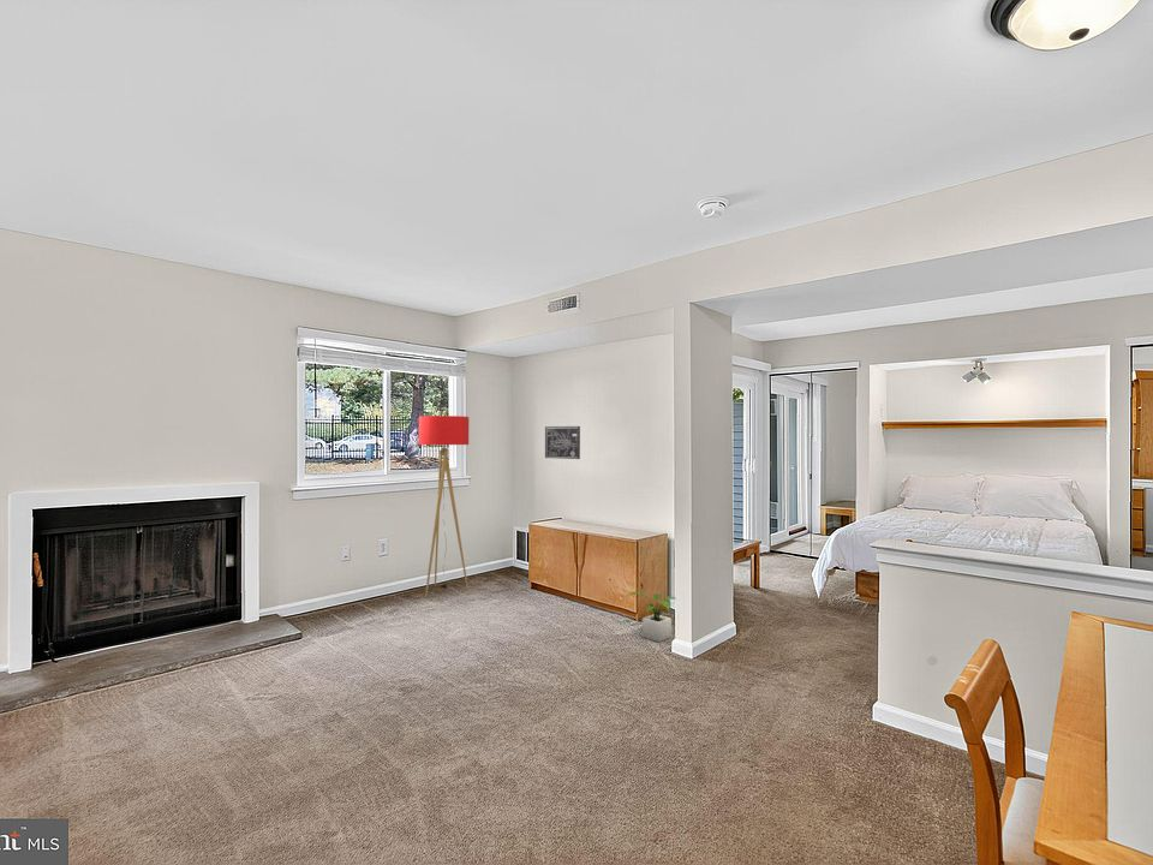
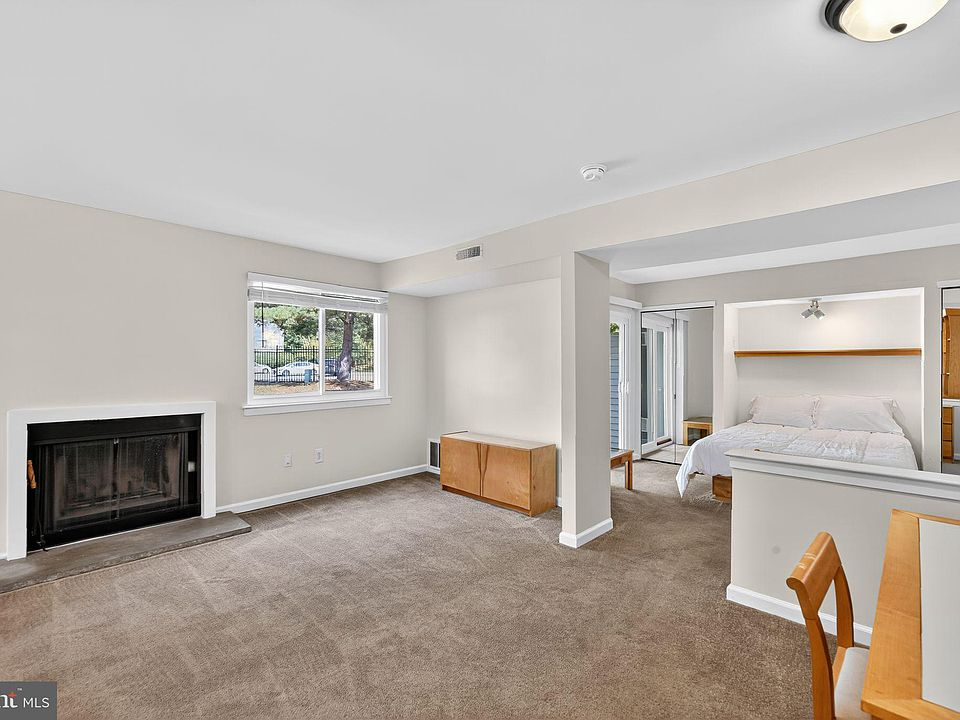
- potted plant [626,590,676,643]
- wall art [544,425,581,460]
- floor lamp [418,414,470,598]
